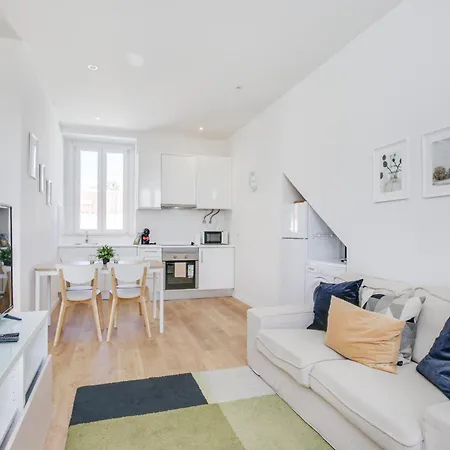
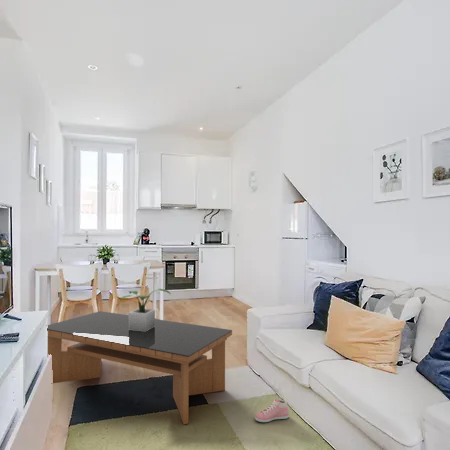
+ potted plant [119,287,172,332]
+ coffee table [47,310,233,425]
+ sneaker [254,398,290,423]
